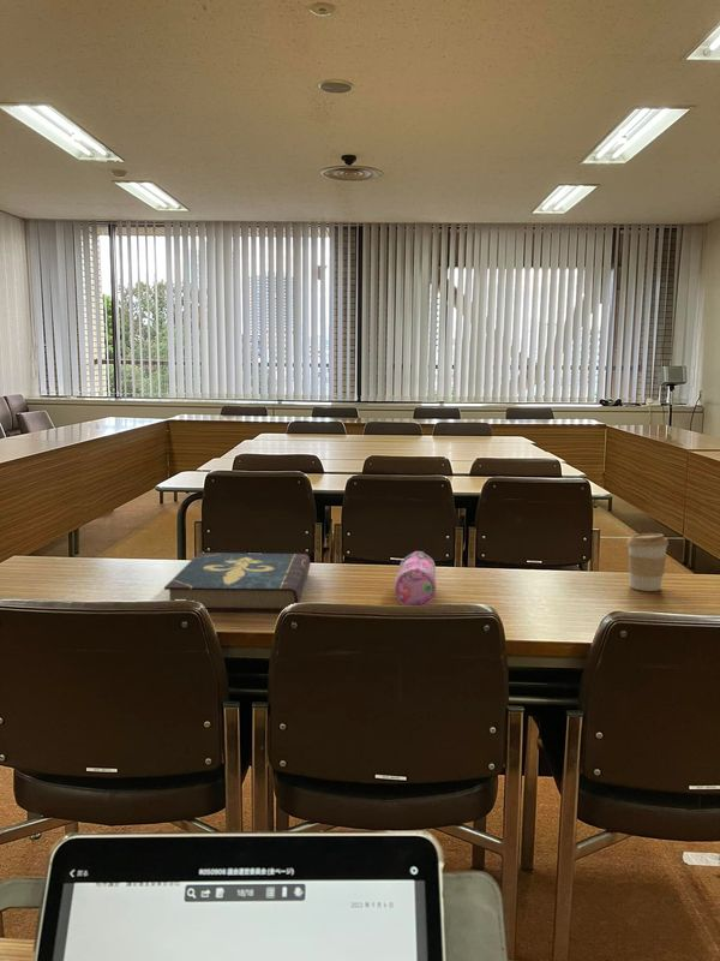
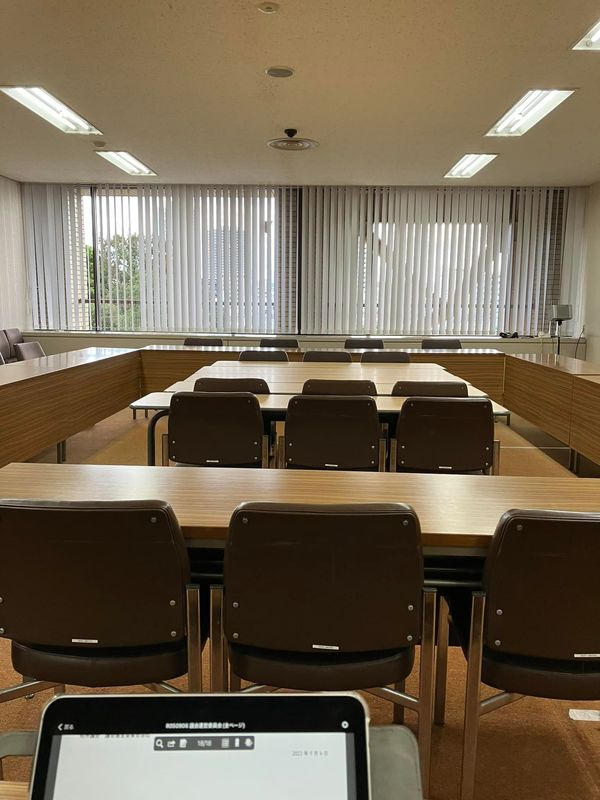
- coffee cup [625,532,670,592]
- book [163,551,312,613]
- pencil case [394,550,437,607]
